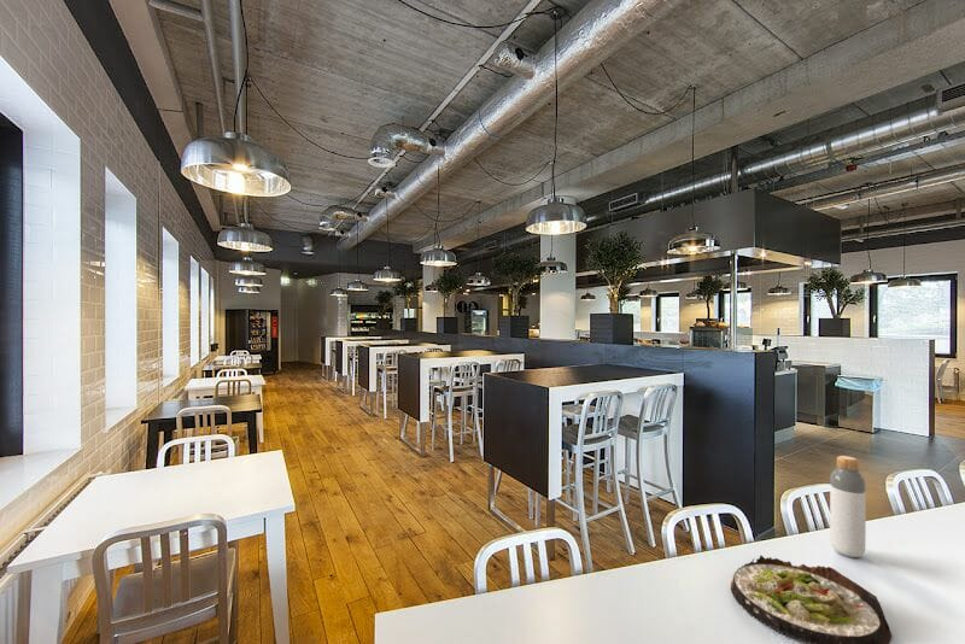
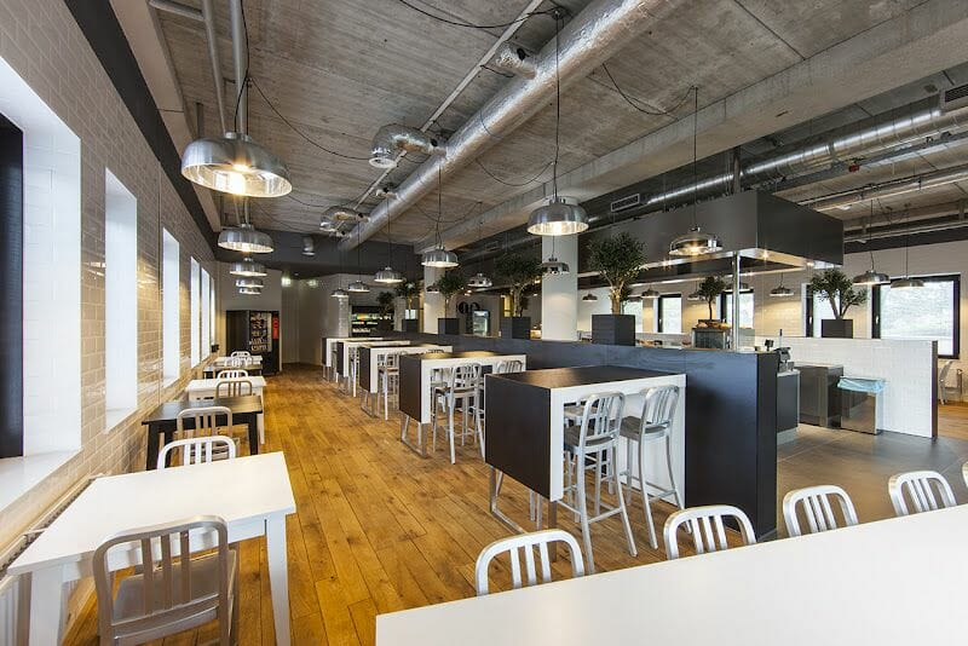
- salad plate [730,555,893,644]
- bottle [829,455,867,558]
